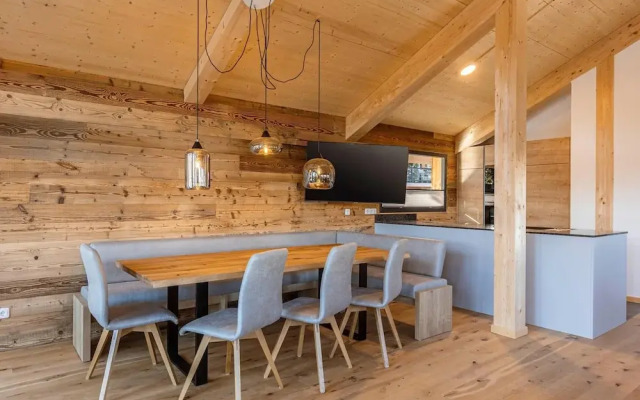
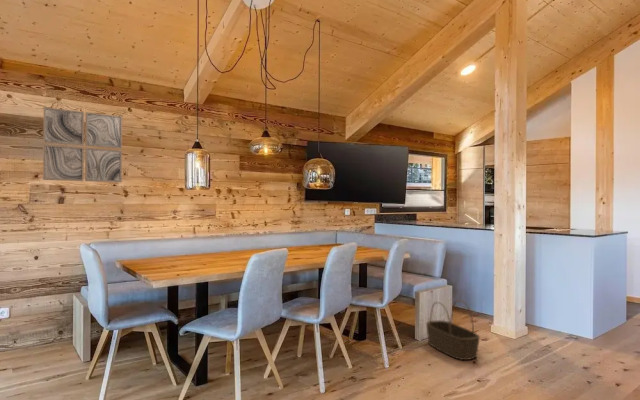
+ wall art [42,106,123,183]
+ basket [425,299,481,361]
